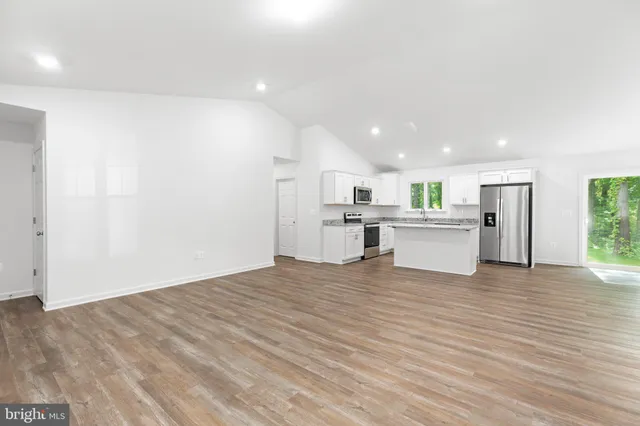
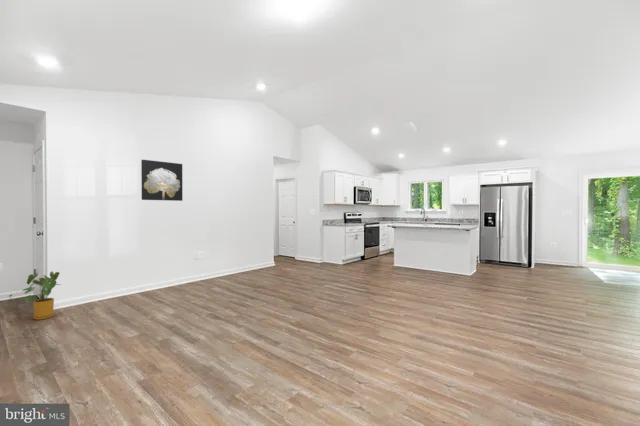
+ wall art [140,159,183,202]
+ house plant [21,270,61,321]
